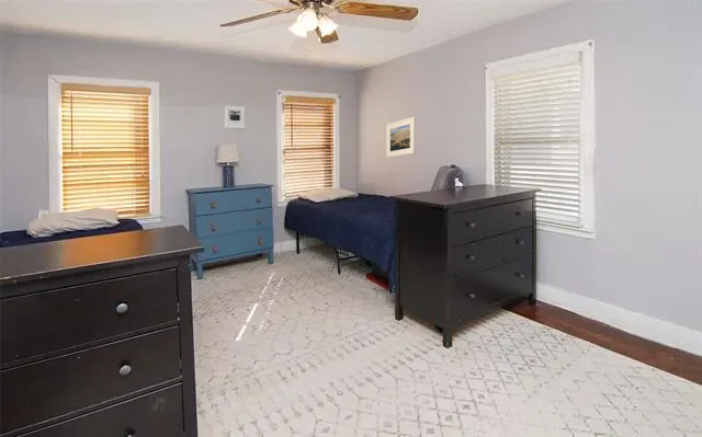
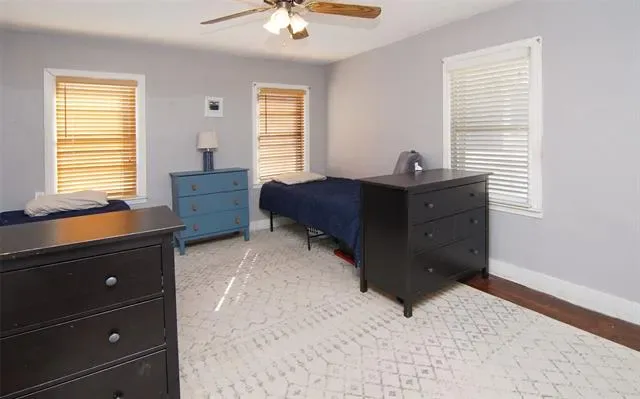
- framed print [385,116,417,159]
